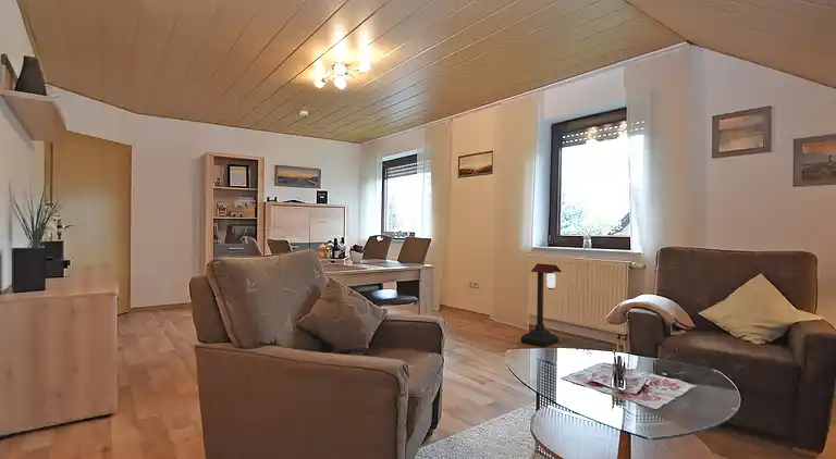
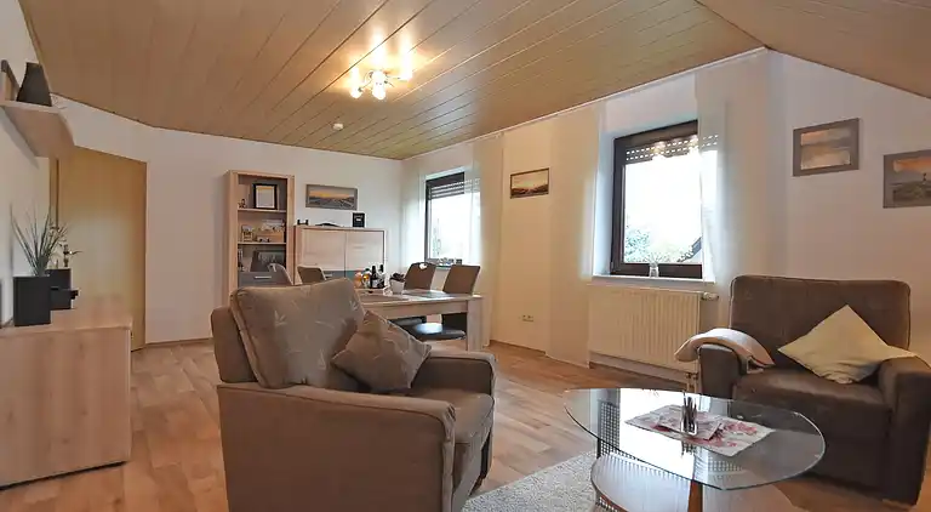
- lantern [520,262,563,348]
